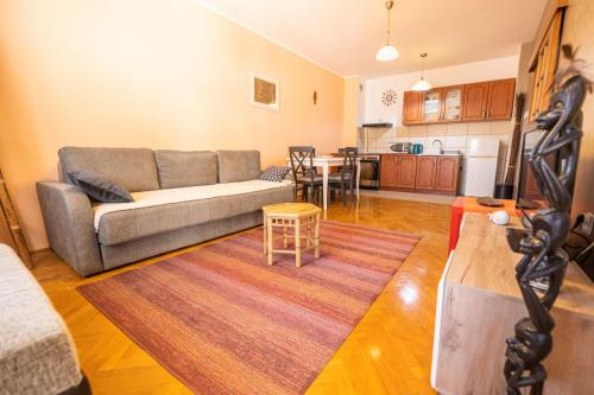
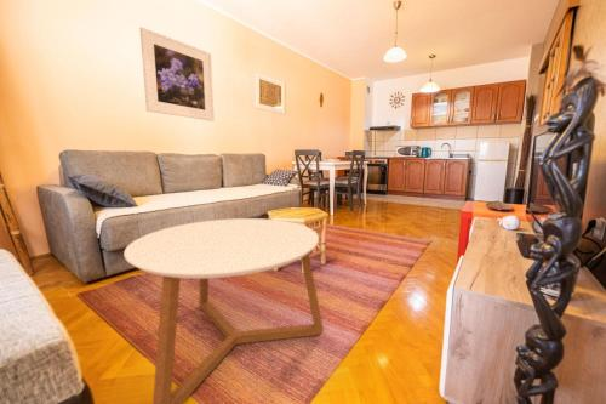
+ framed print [138,25,216,123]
+ coffee table [122,217,325,404]
